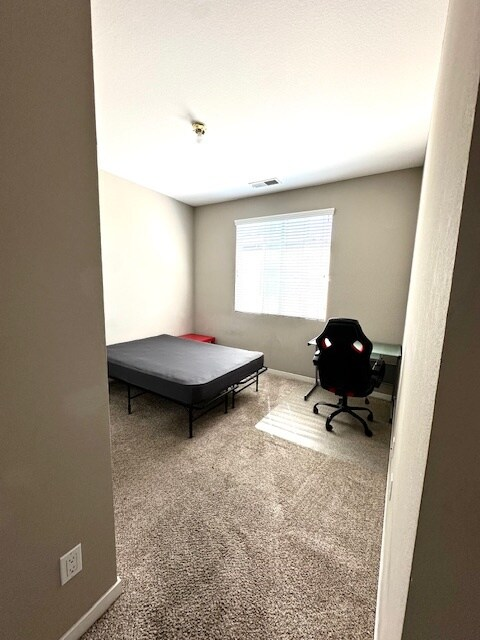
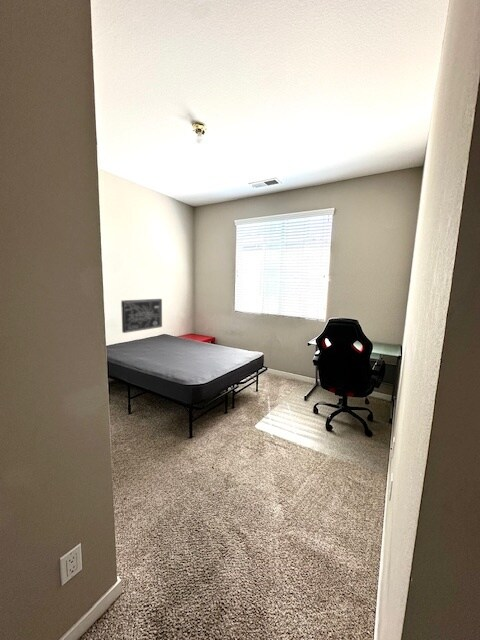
+ wall art [120,298,163,334]
